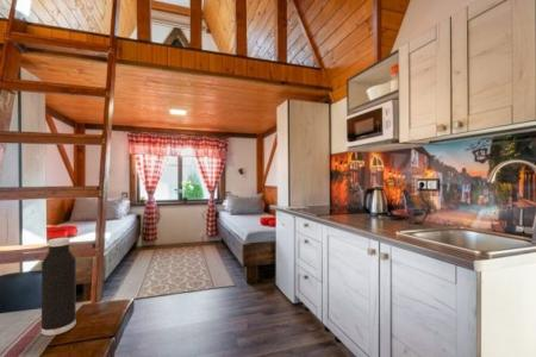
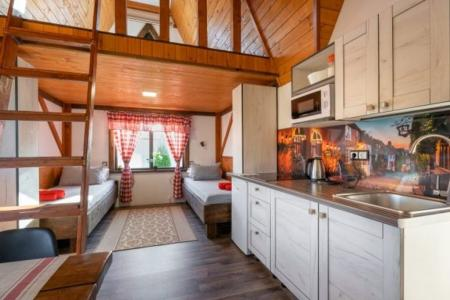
- water bottle [40,237,77,337]
